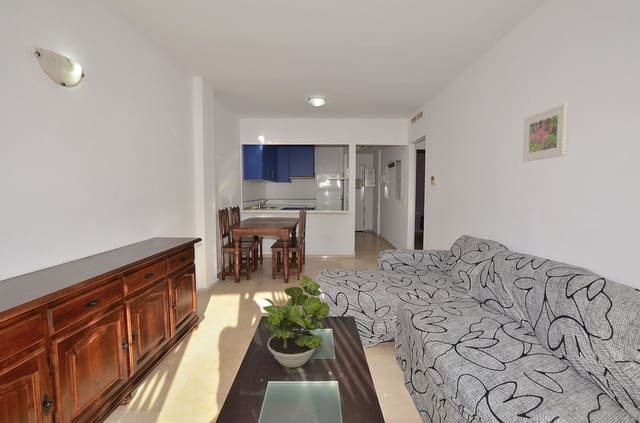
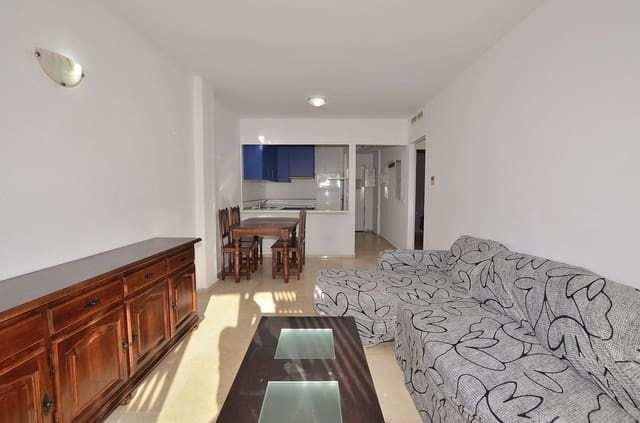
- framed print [522,102,569,163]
- potted plant [259,274,330,369]
